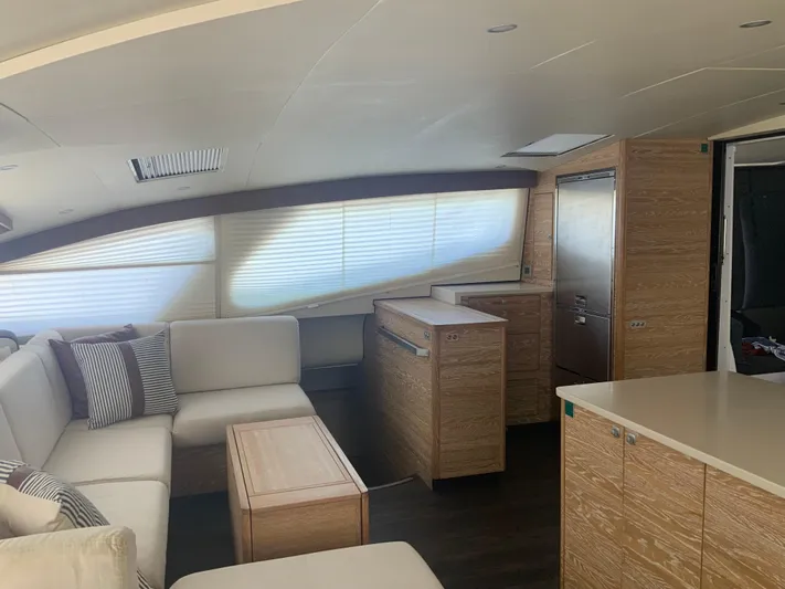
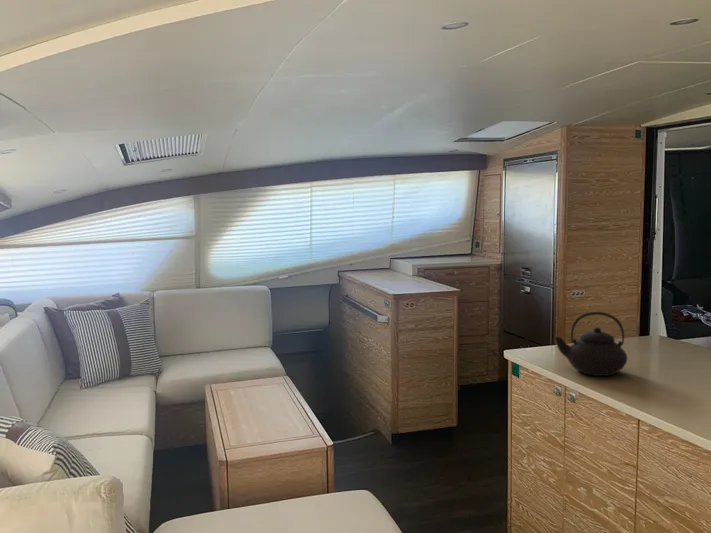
+ teapot [553,311,628,377]
